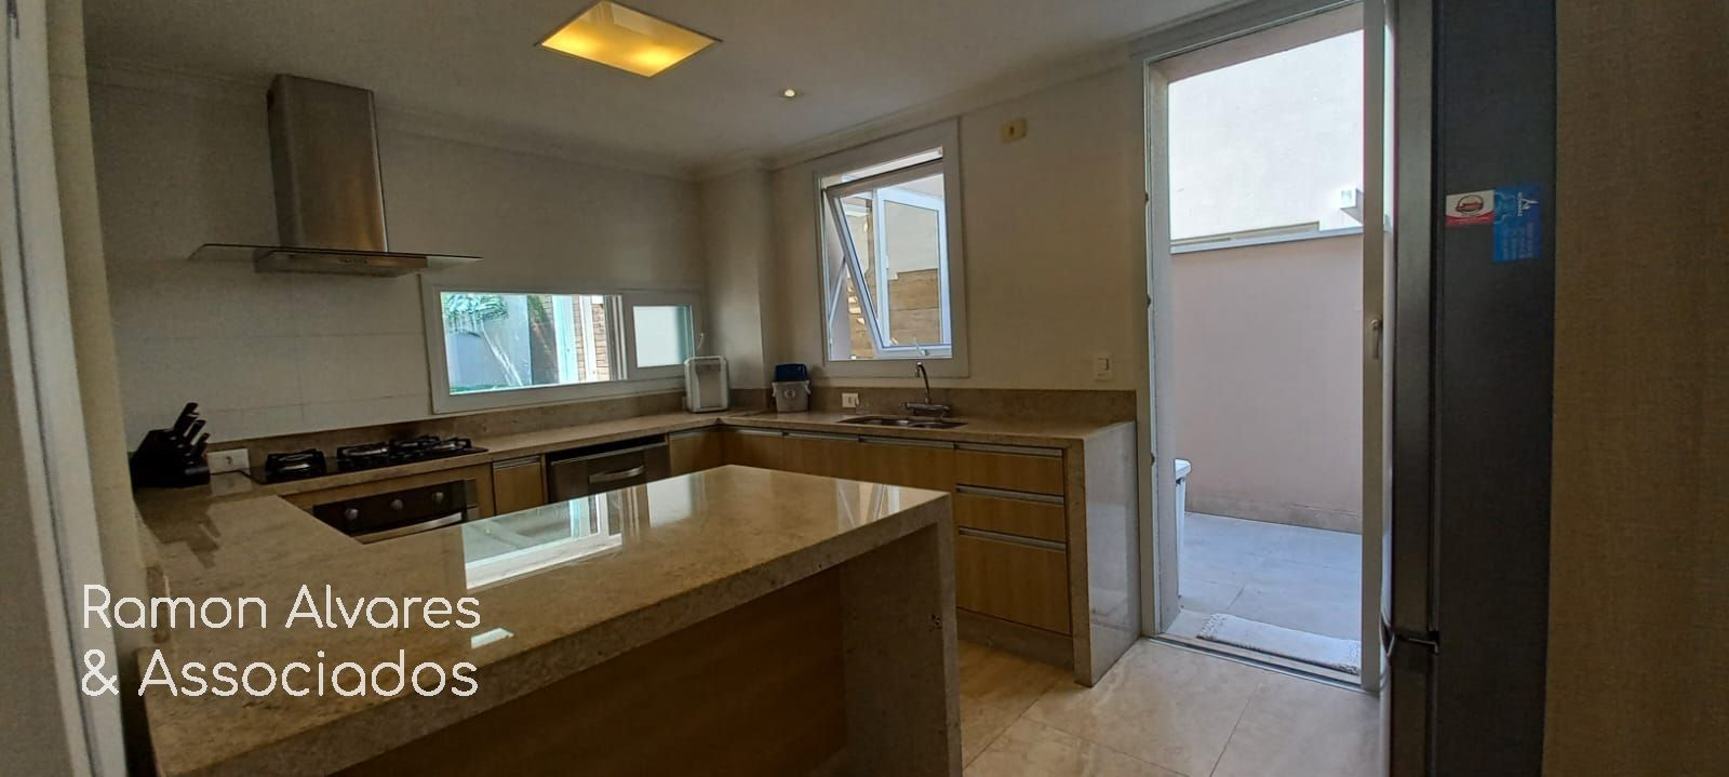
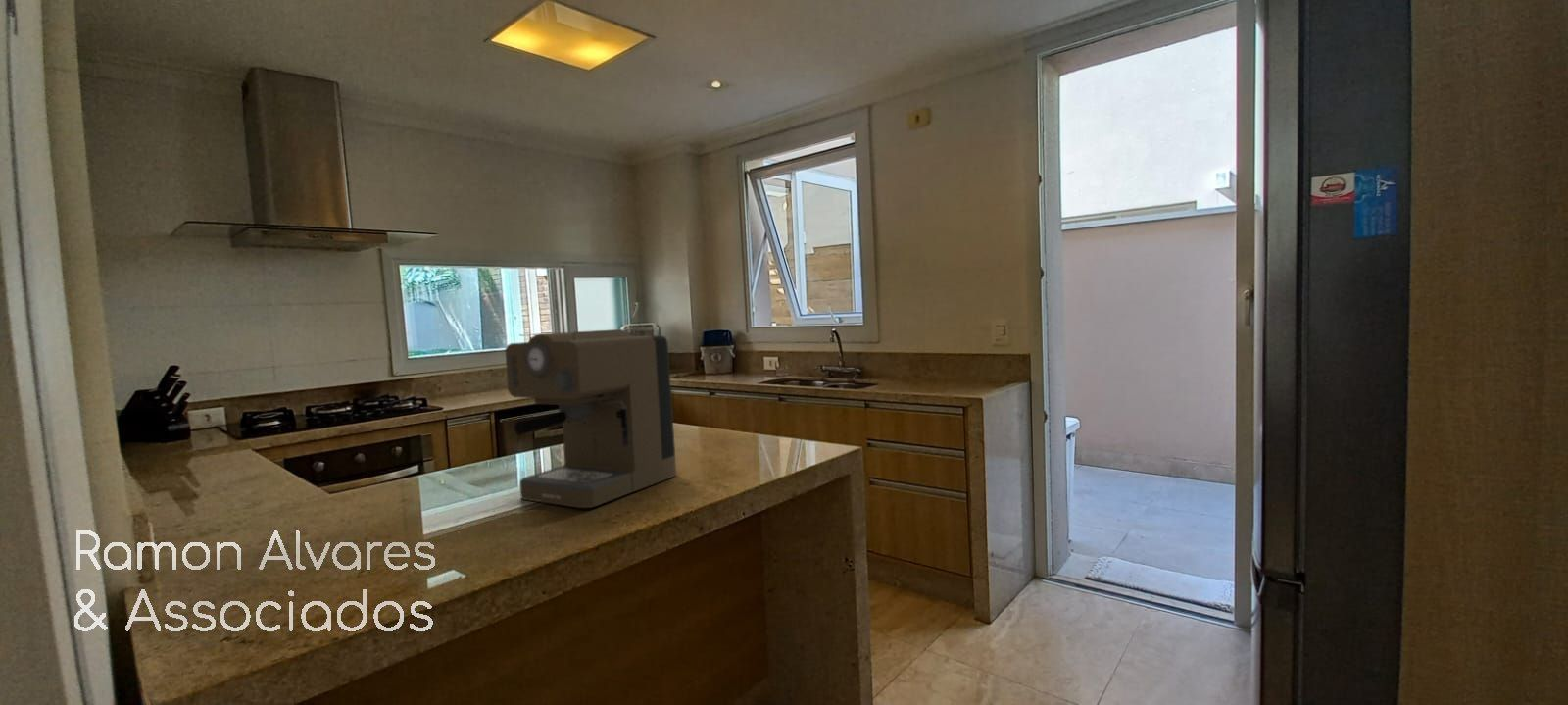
+ coffee maker [504,327,677,509]
